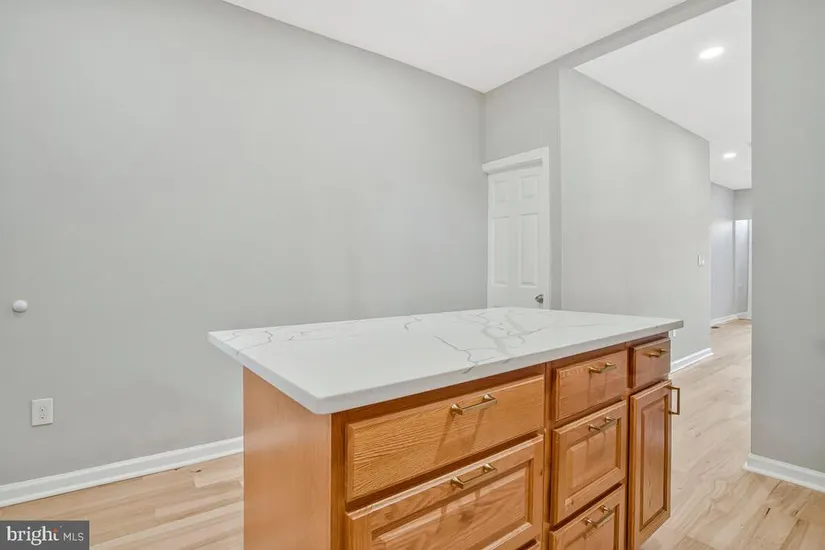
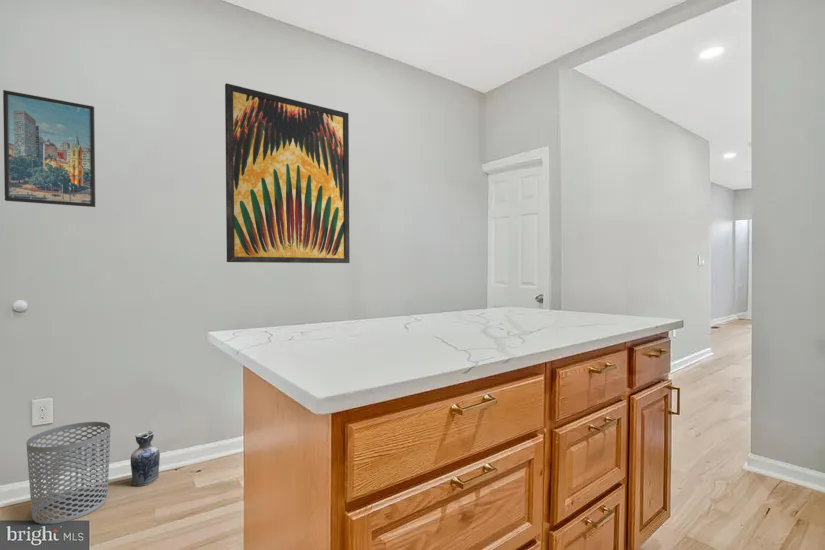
+ waste bin [26,421,111,525]
+ wall art [224,82,351,264]
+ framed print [2,89,96,208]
+ ceramic jug [130,430,161,487]
